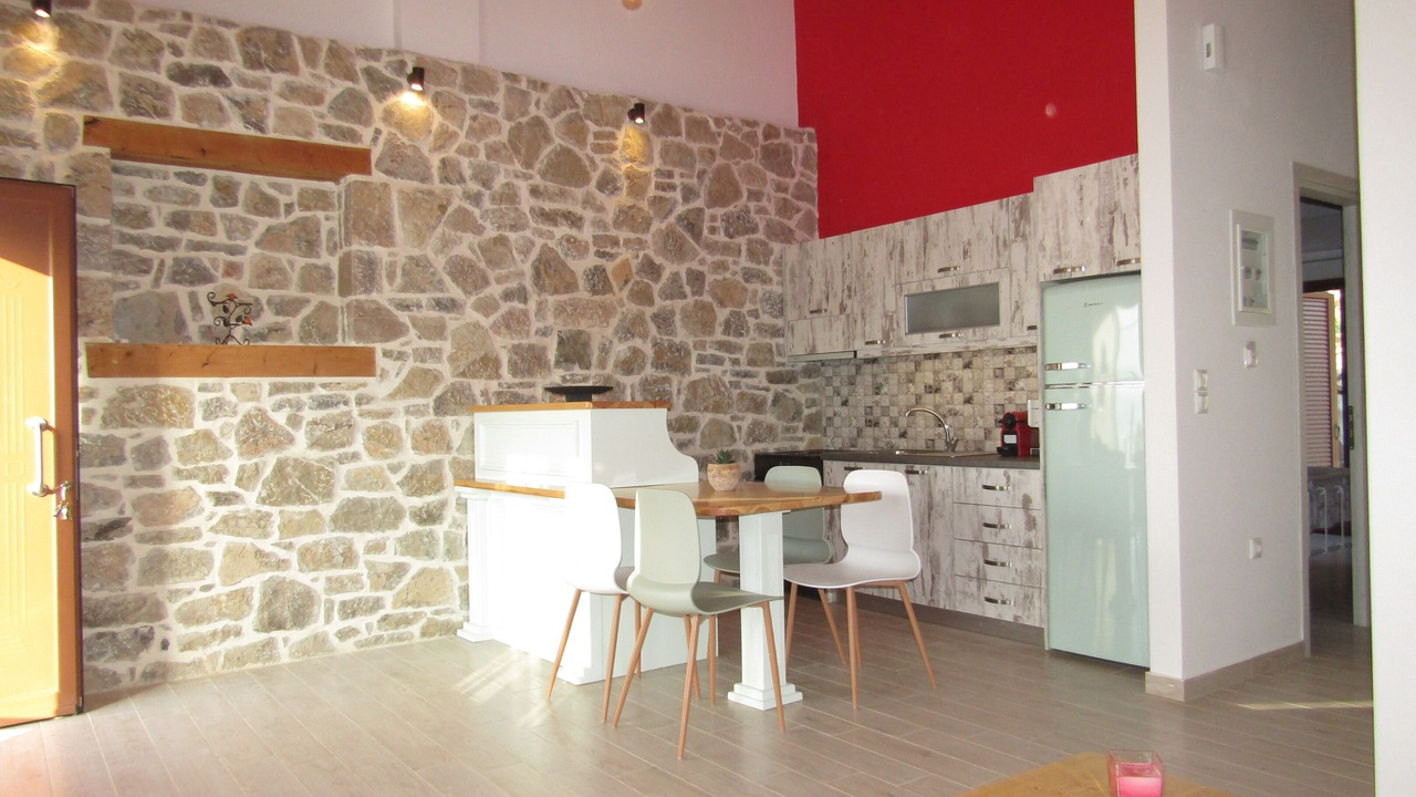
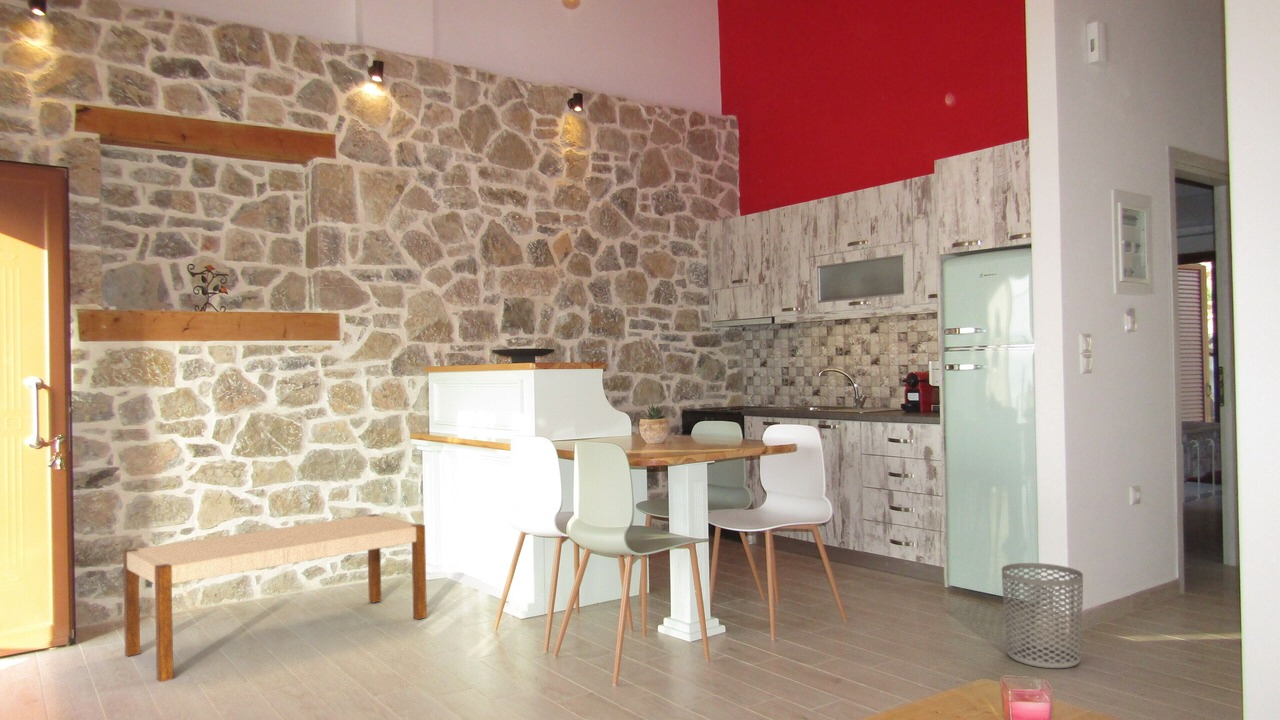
+ bench [122,513,428,683]
+ waste bin [1001,562,1084,669]
